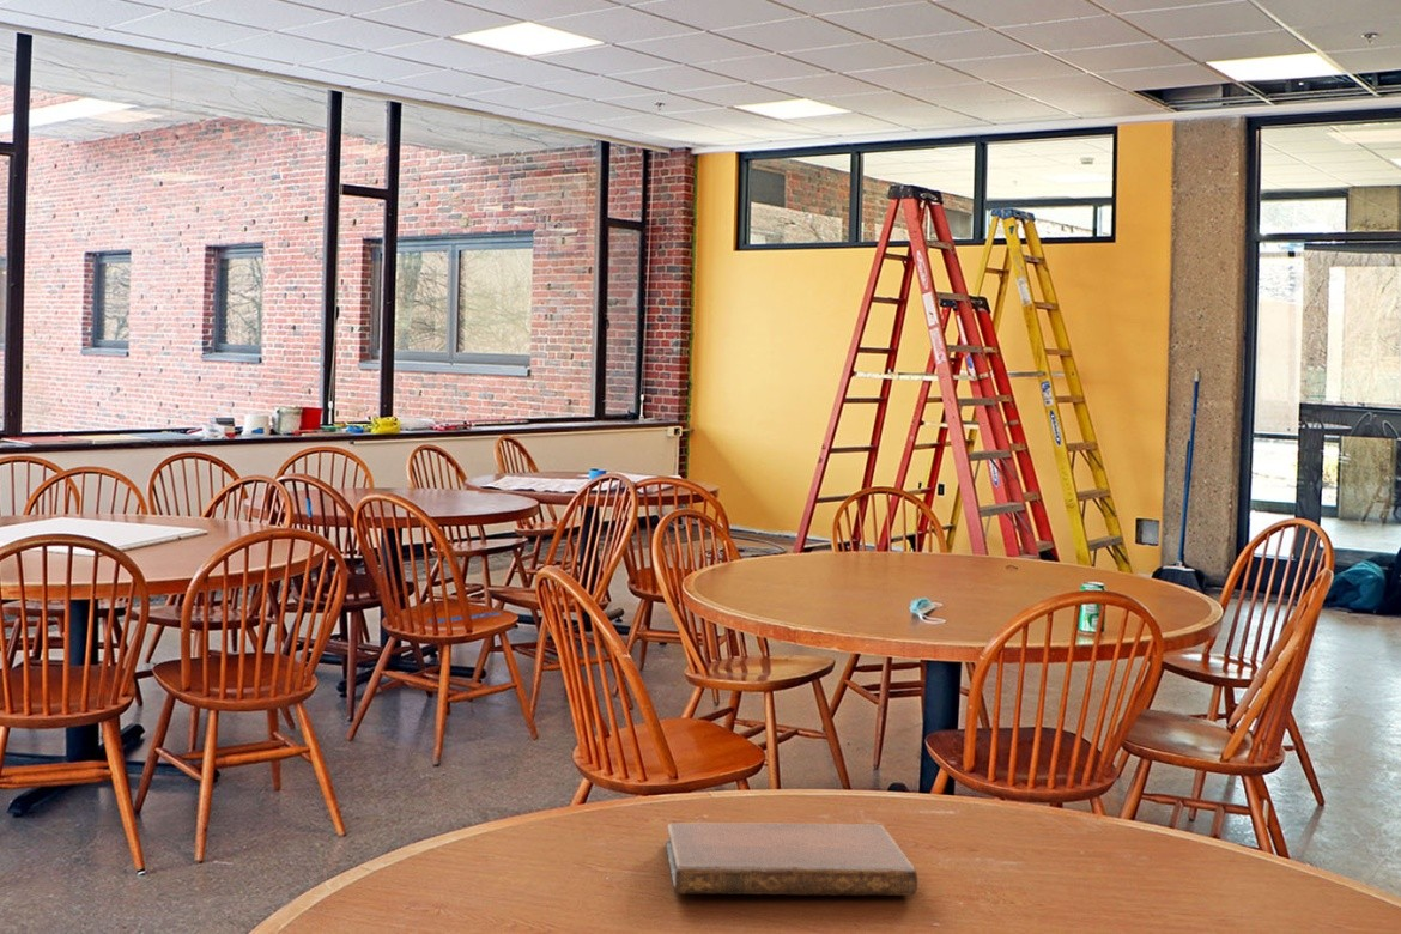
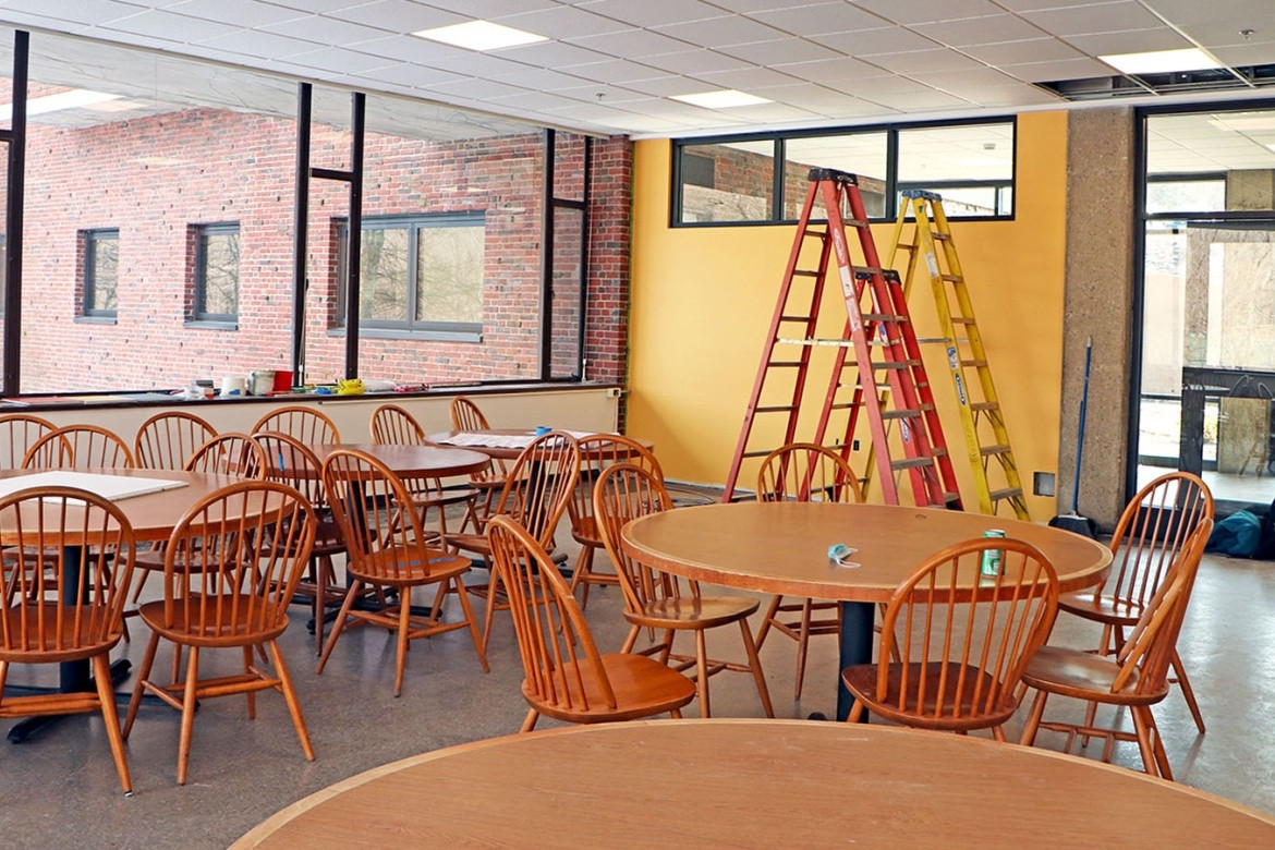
- notebook [665,821,918,897]
